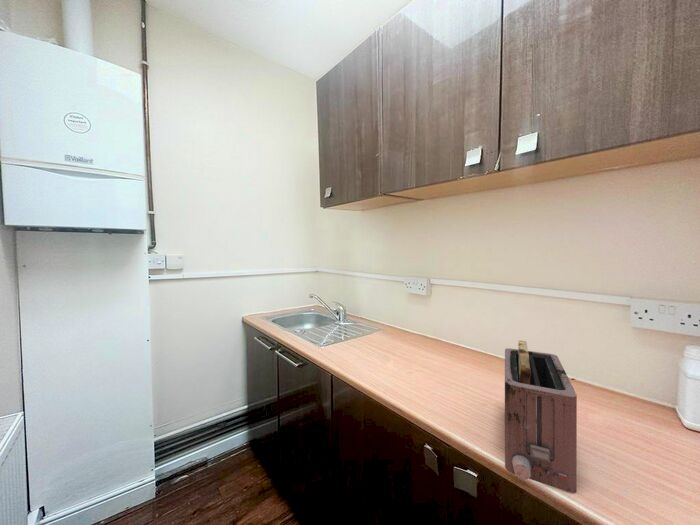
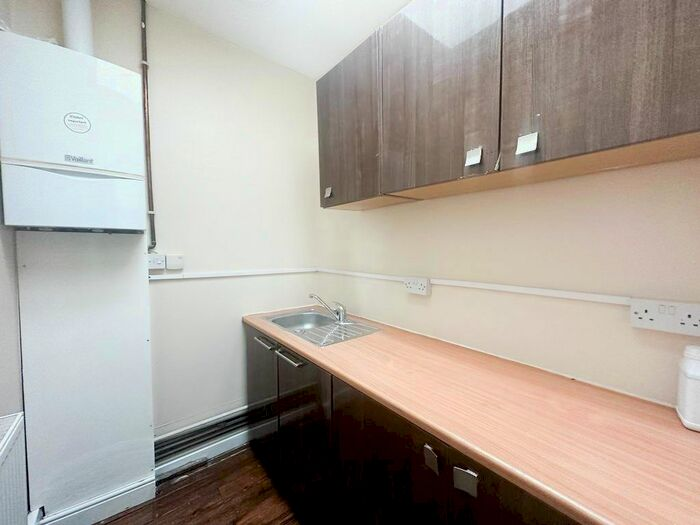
- toaster [504,340,578,494]
